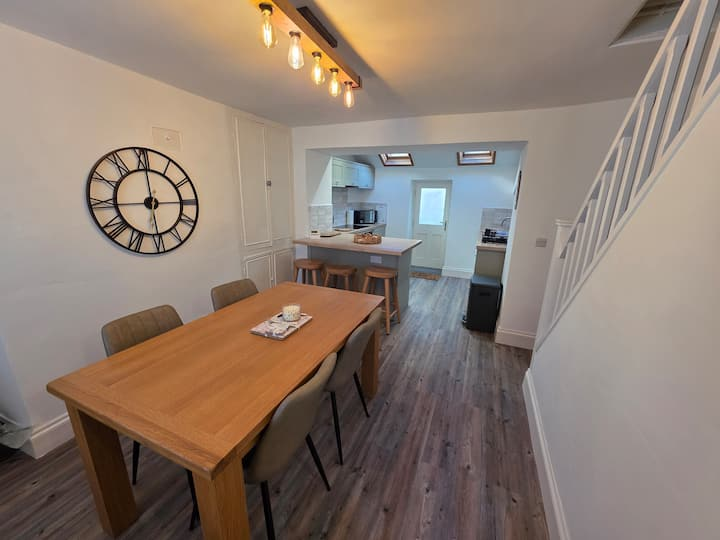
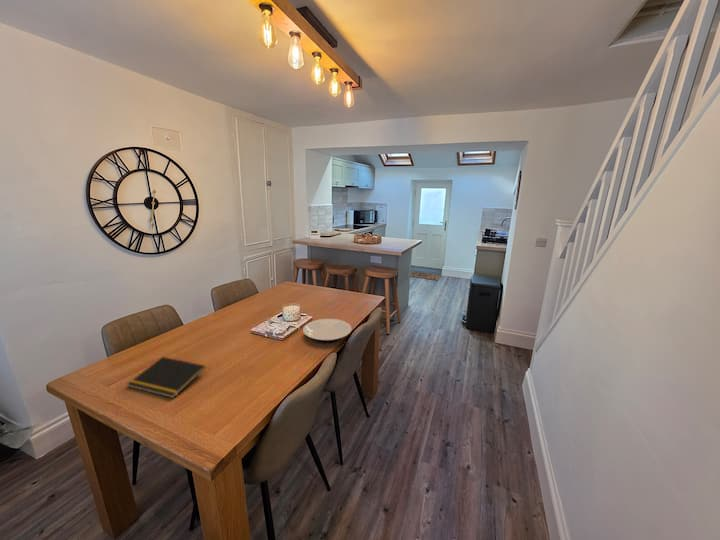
+ plate [302,318,352,343]
+ notepad [126,356,206,399]
